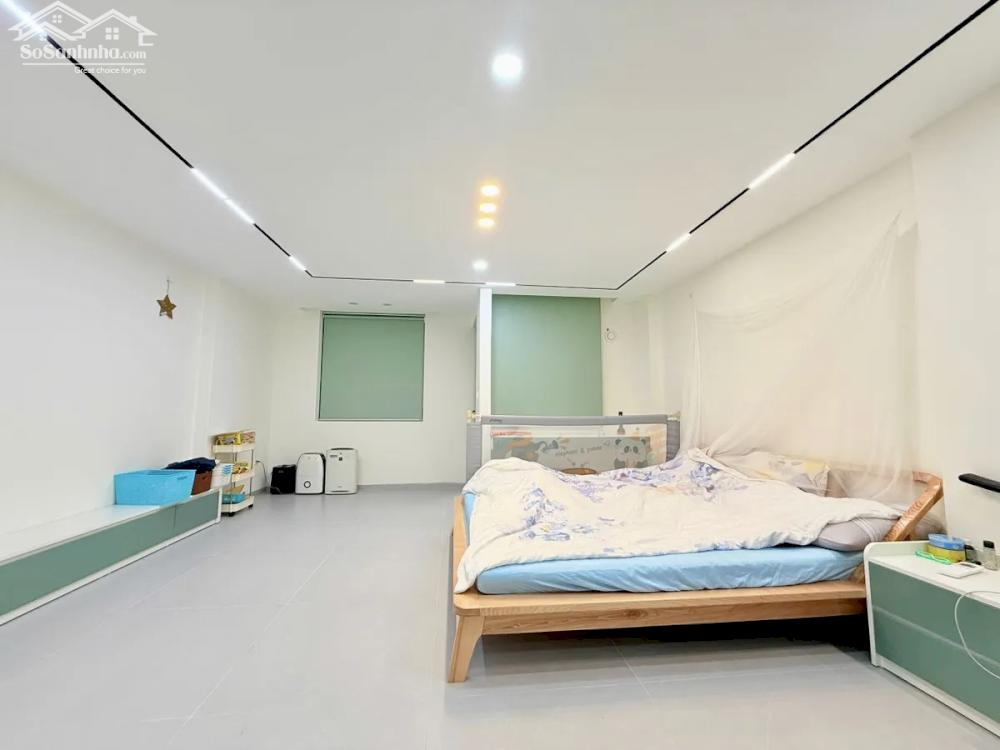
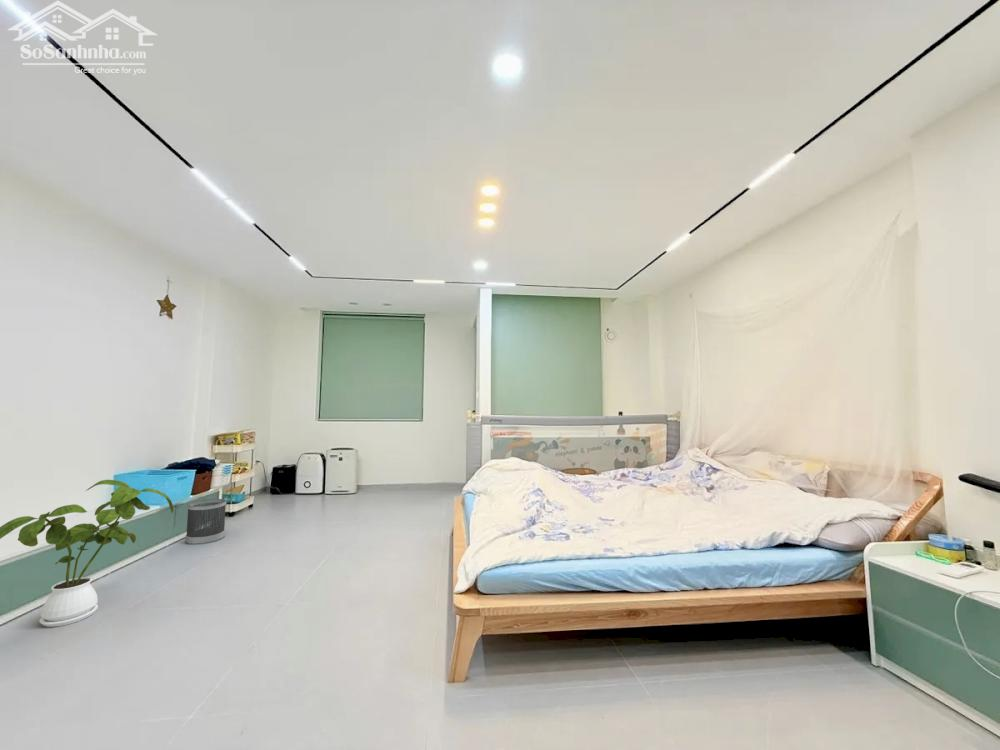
+ house plant [0,479,174,628]
+ wastebasket [185,498,227,546]
